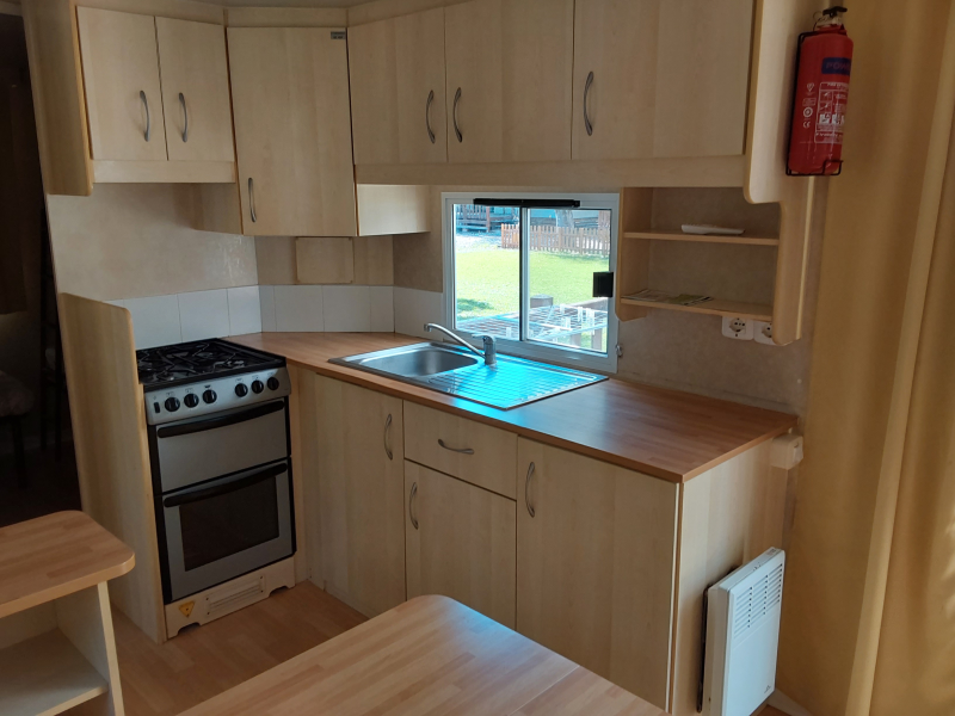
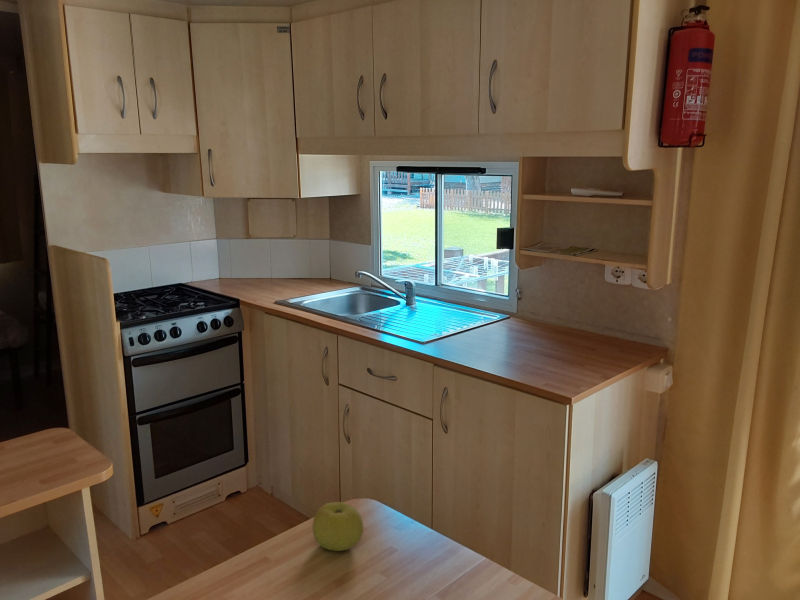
+ fruit [312,501,364,552]
